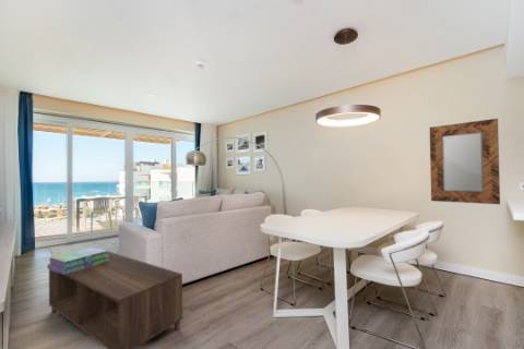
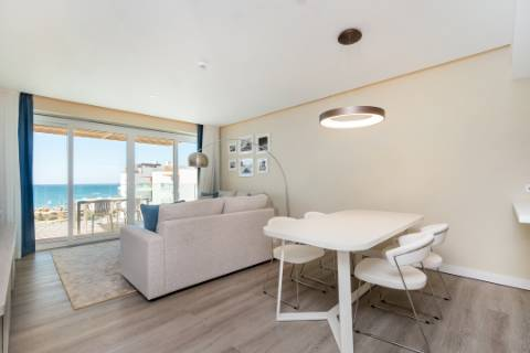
- coffee table [48,250,183,349]
- home mirror [429,118,501,205]
- stack of books [46,246,108,274]
